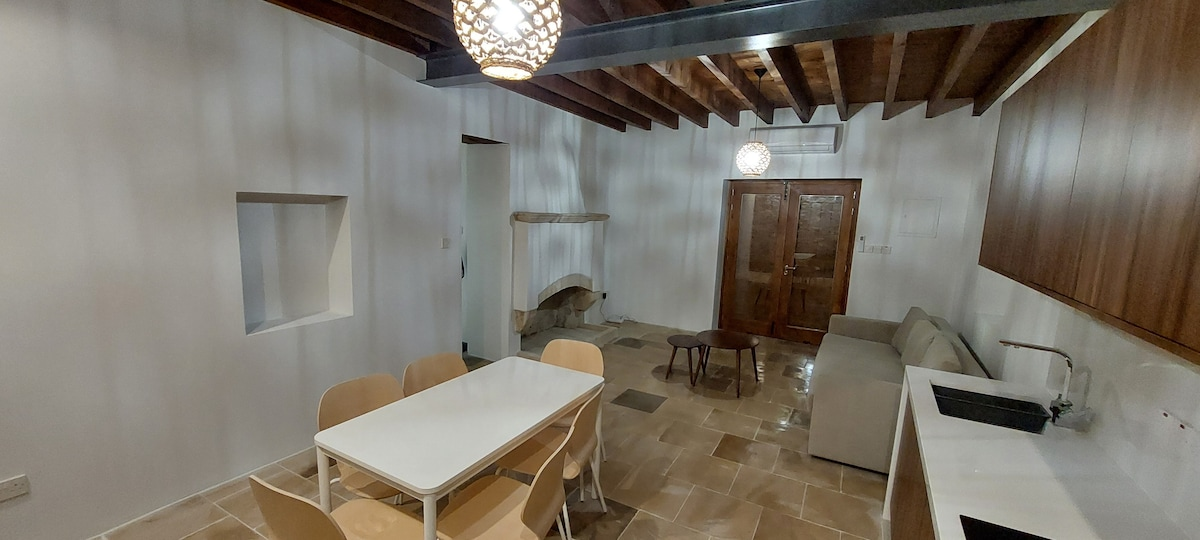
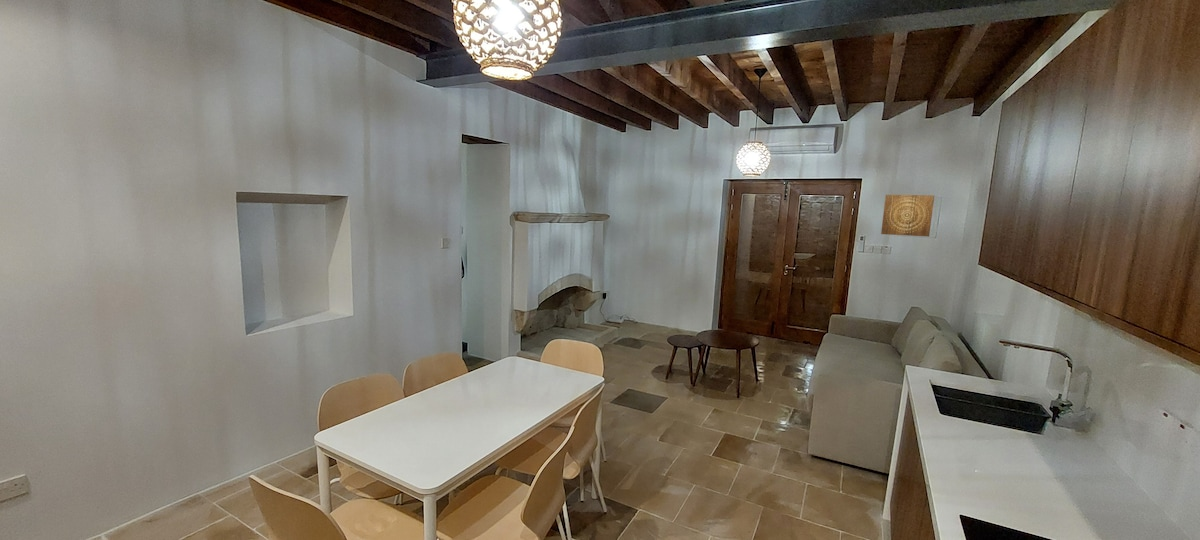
+ wall art [880,194,936,238]
